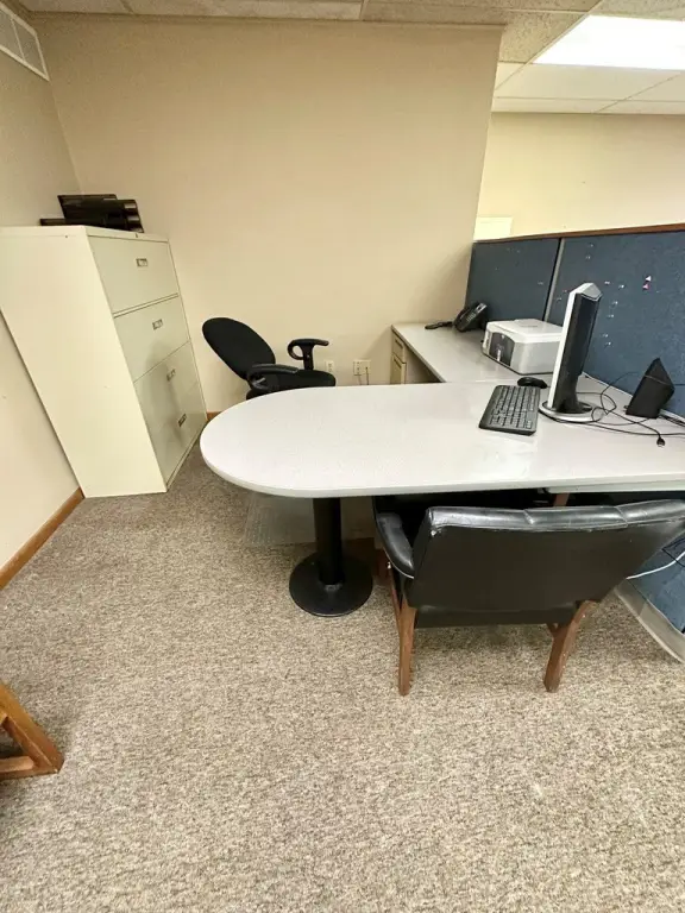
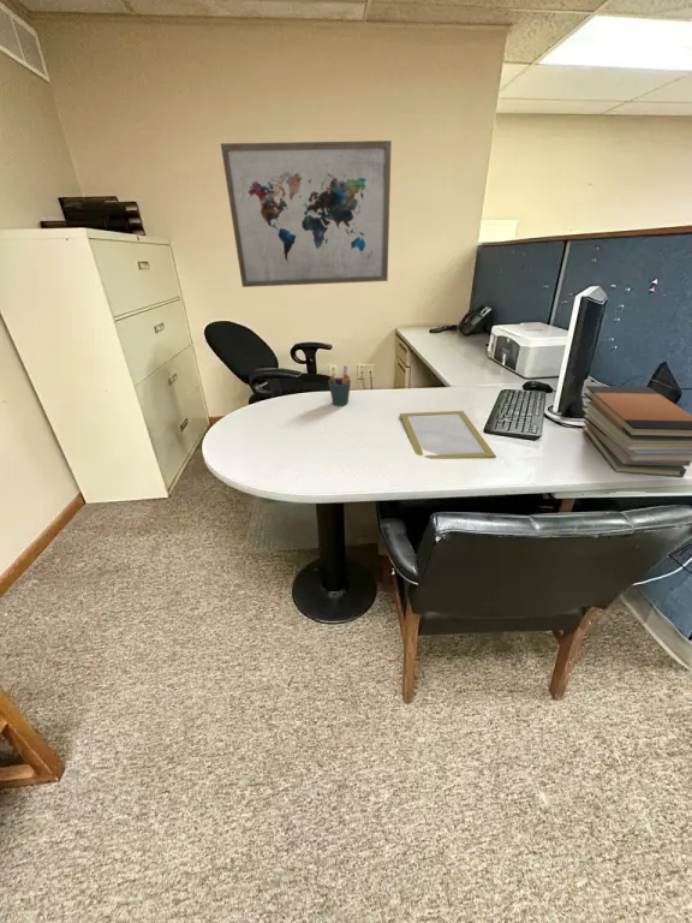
+ pen holder [327,364,352,407]
+ picture frame [399,410,497,460]
+ book stack [580,385,692,478]
+ wall art [220,139,393,288]
